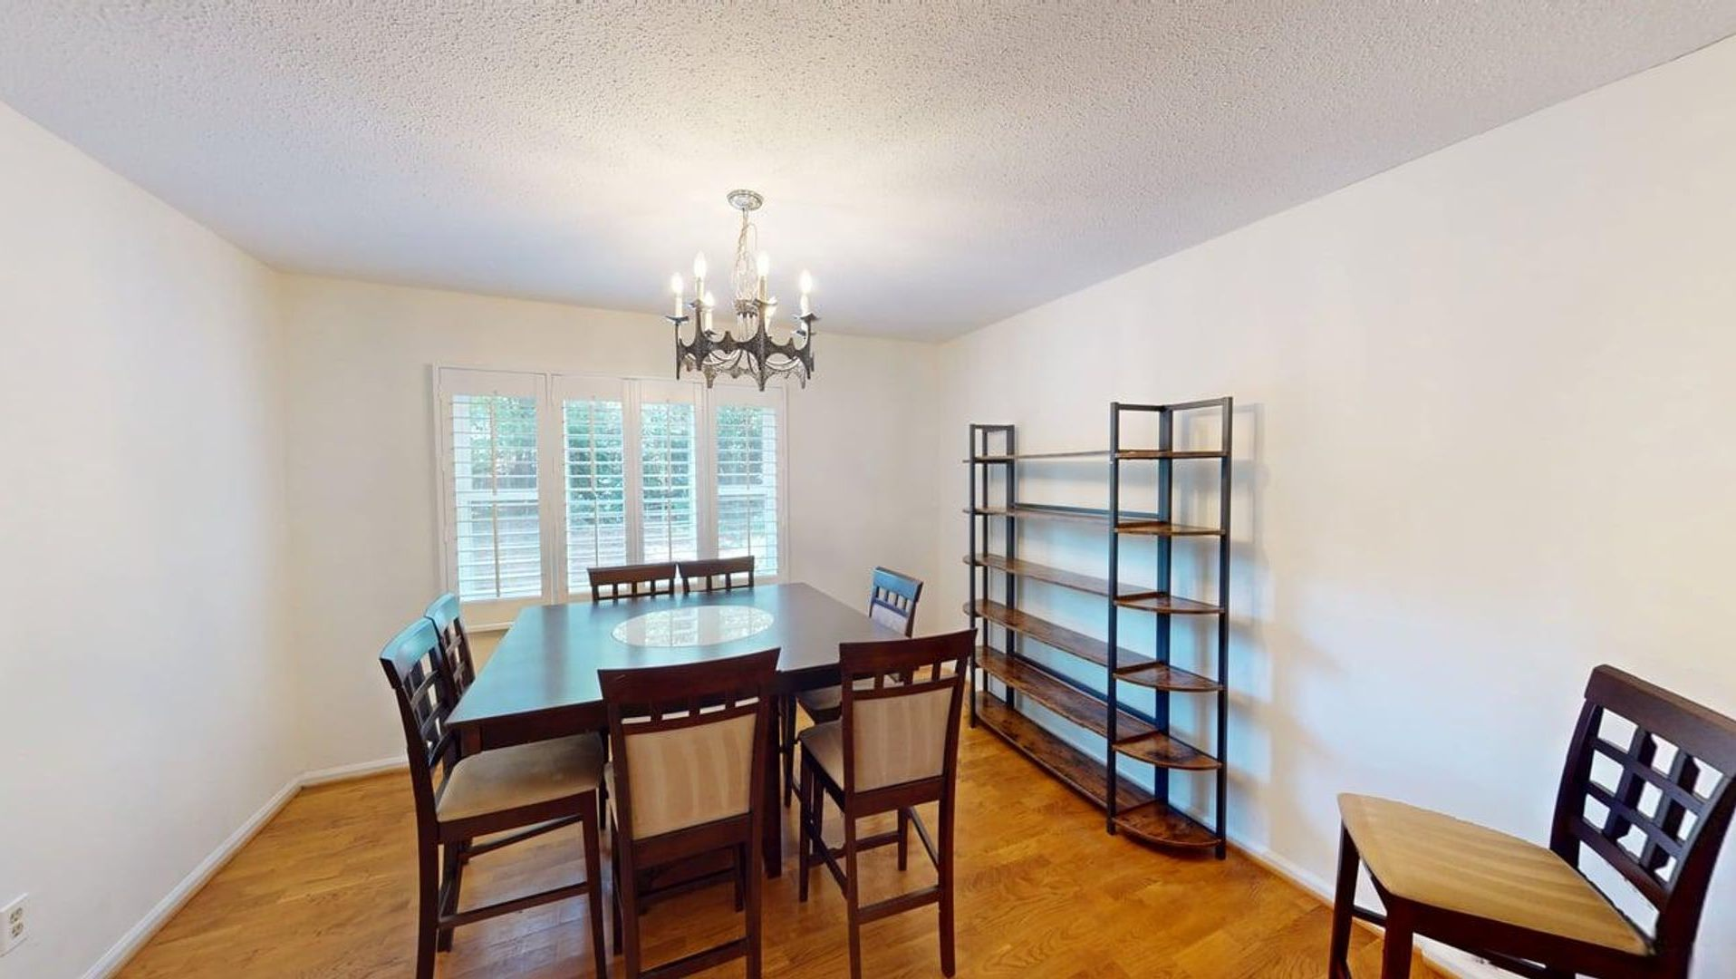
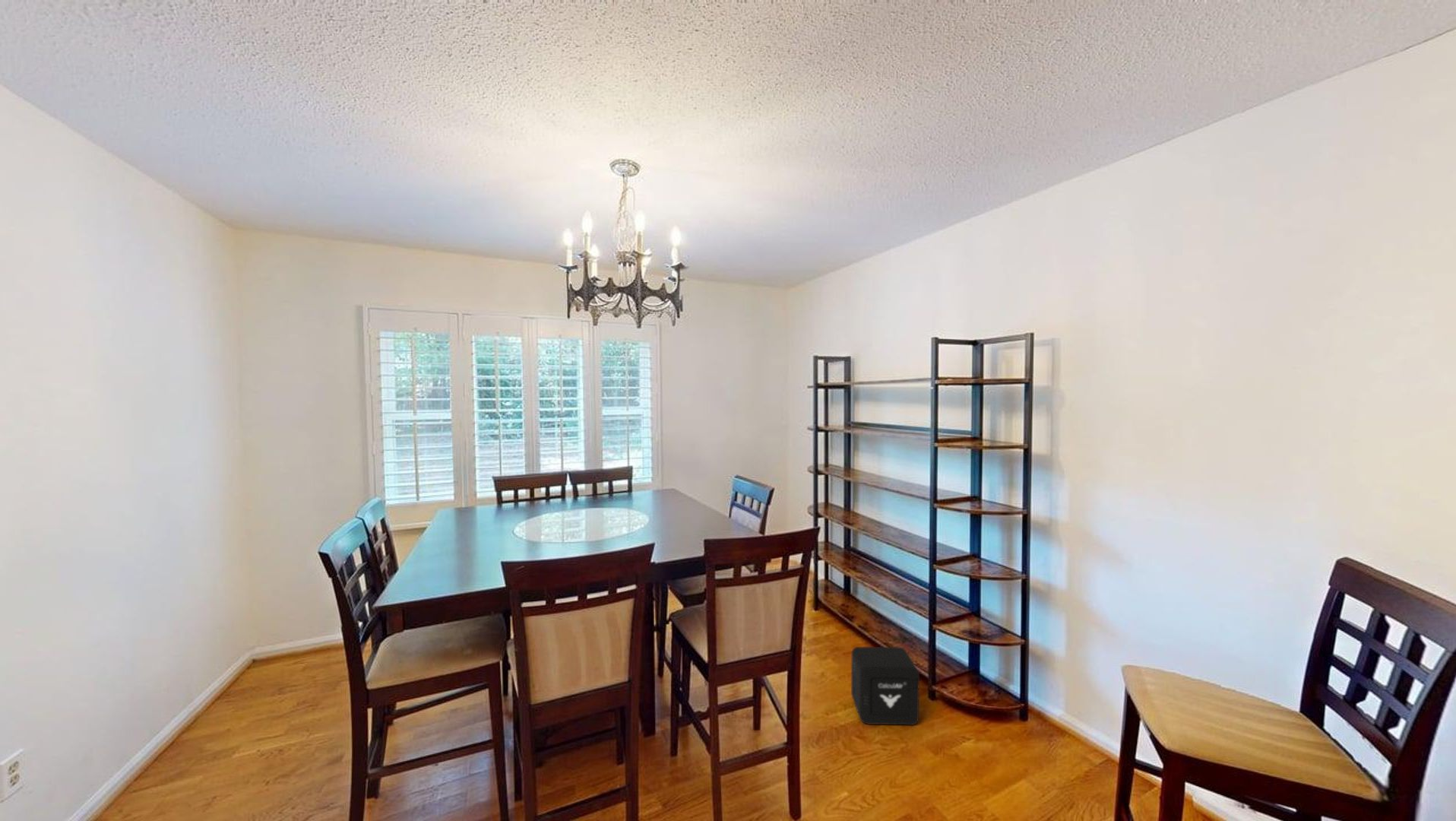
+ air purifier [850,646,920,726]
